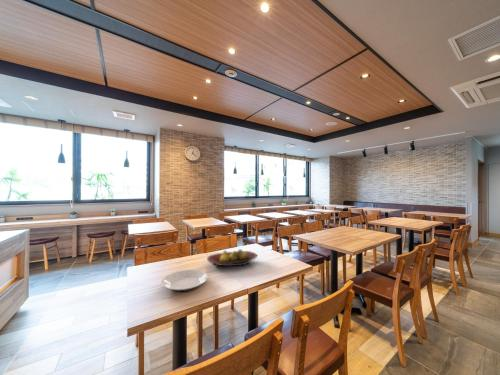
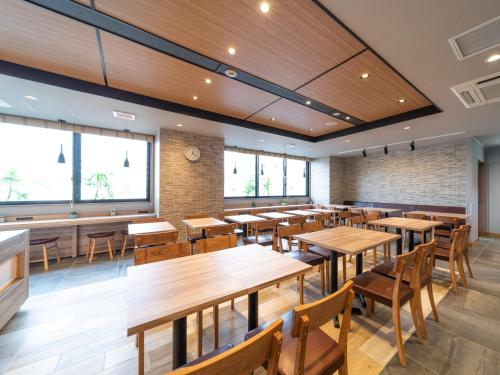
- plate [160,268,209,293]
- fruit bowl [206,248,258,269]
